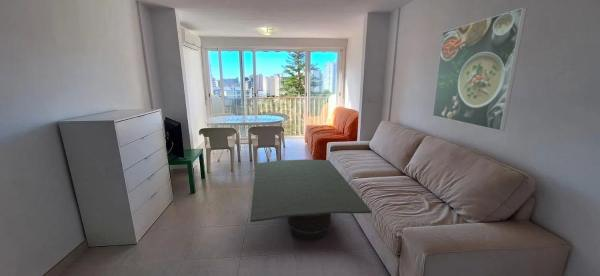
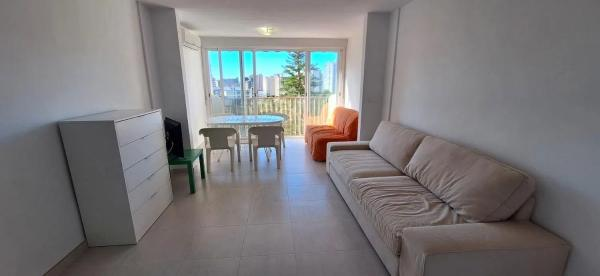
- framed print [432,7,528,132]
- coffee table [249,159,373,242]
